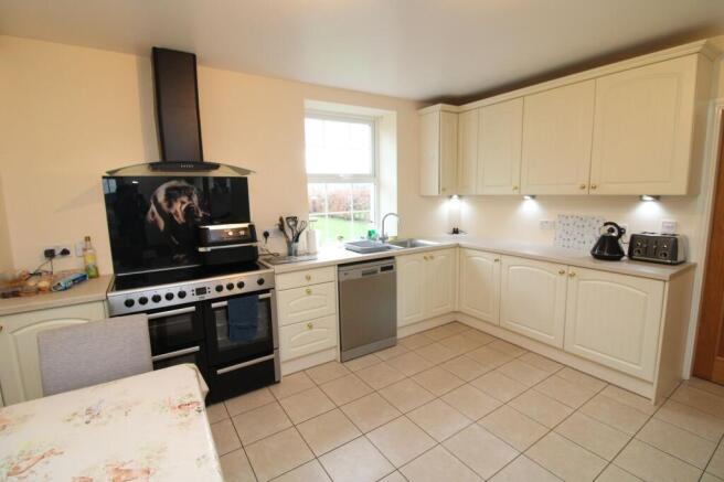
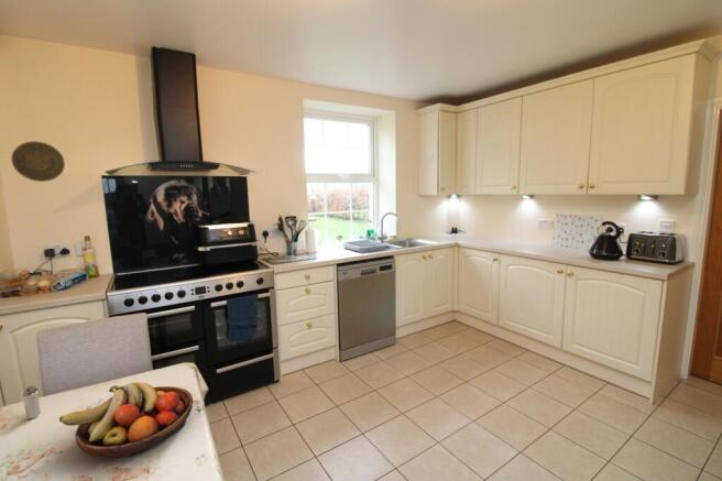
+ decorative plate [10,140,66,183]
+ shaker [21,385,42,420]
+ fruit bowl [58,381,194,458]
